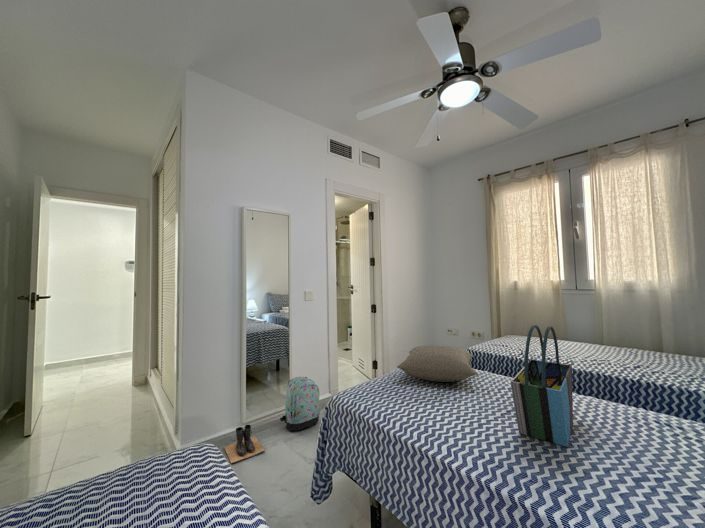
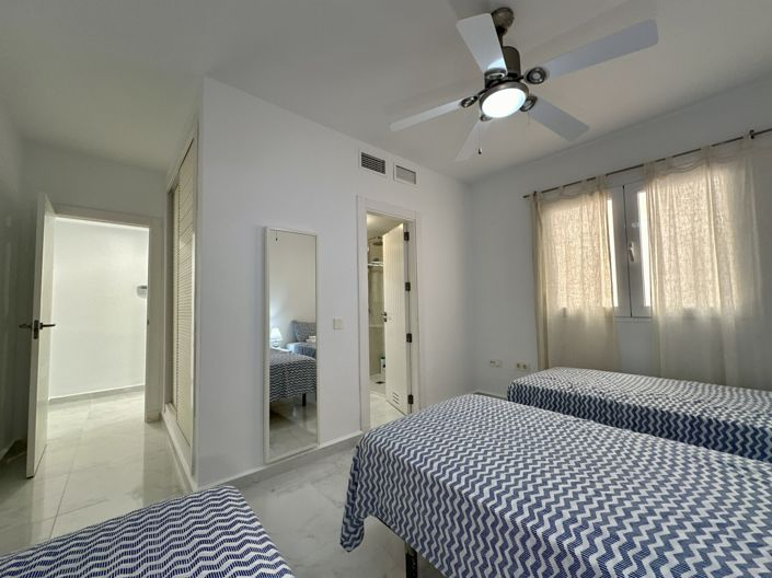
- boots [223,424,266,464]
- backpack [279,376,321,432]
- tote bag [509,324,574,448]
- pillow [396,344,478,383]
